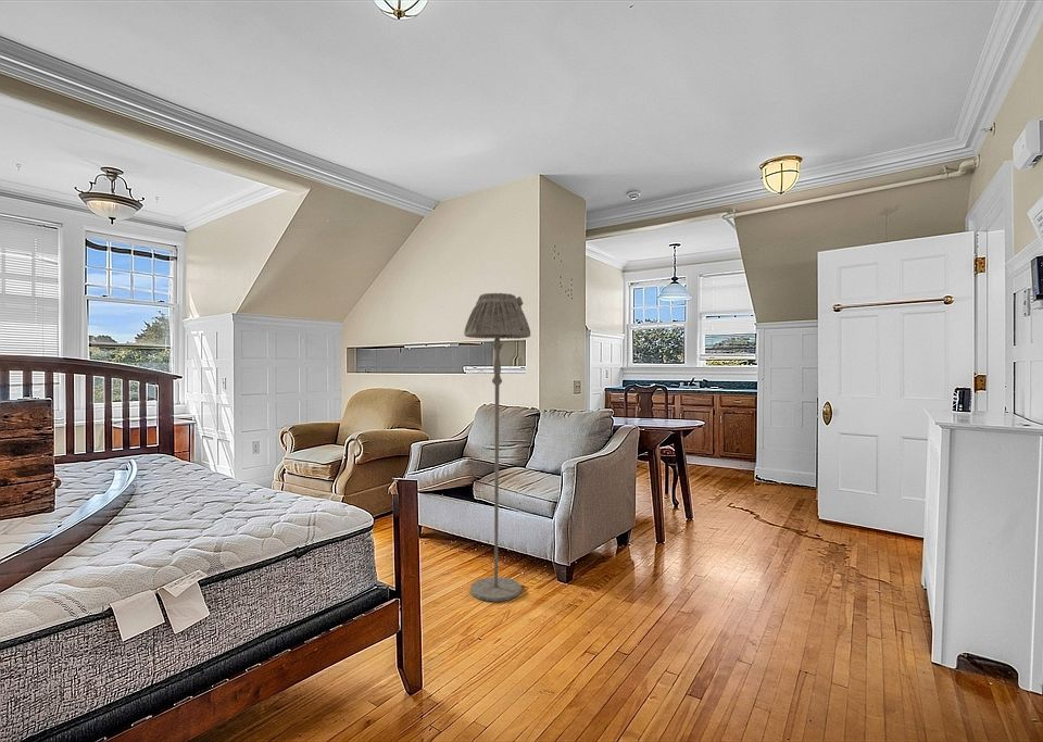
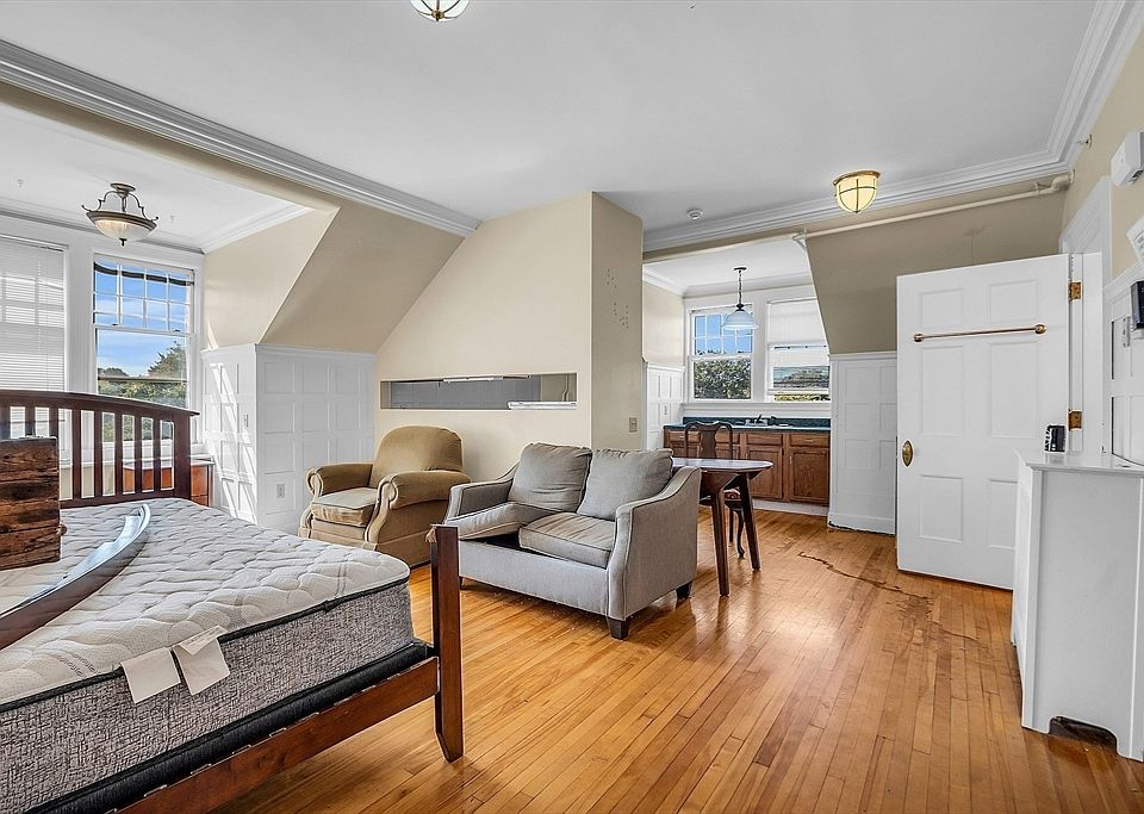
- floor lamp [463,292,531,603]
